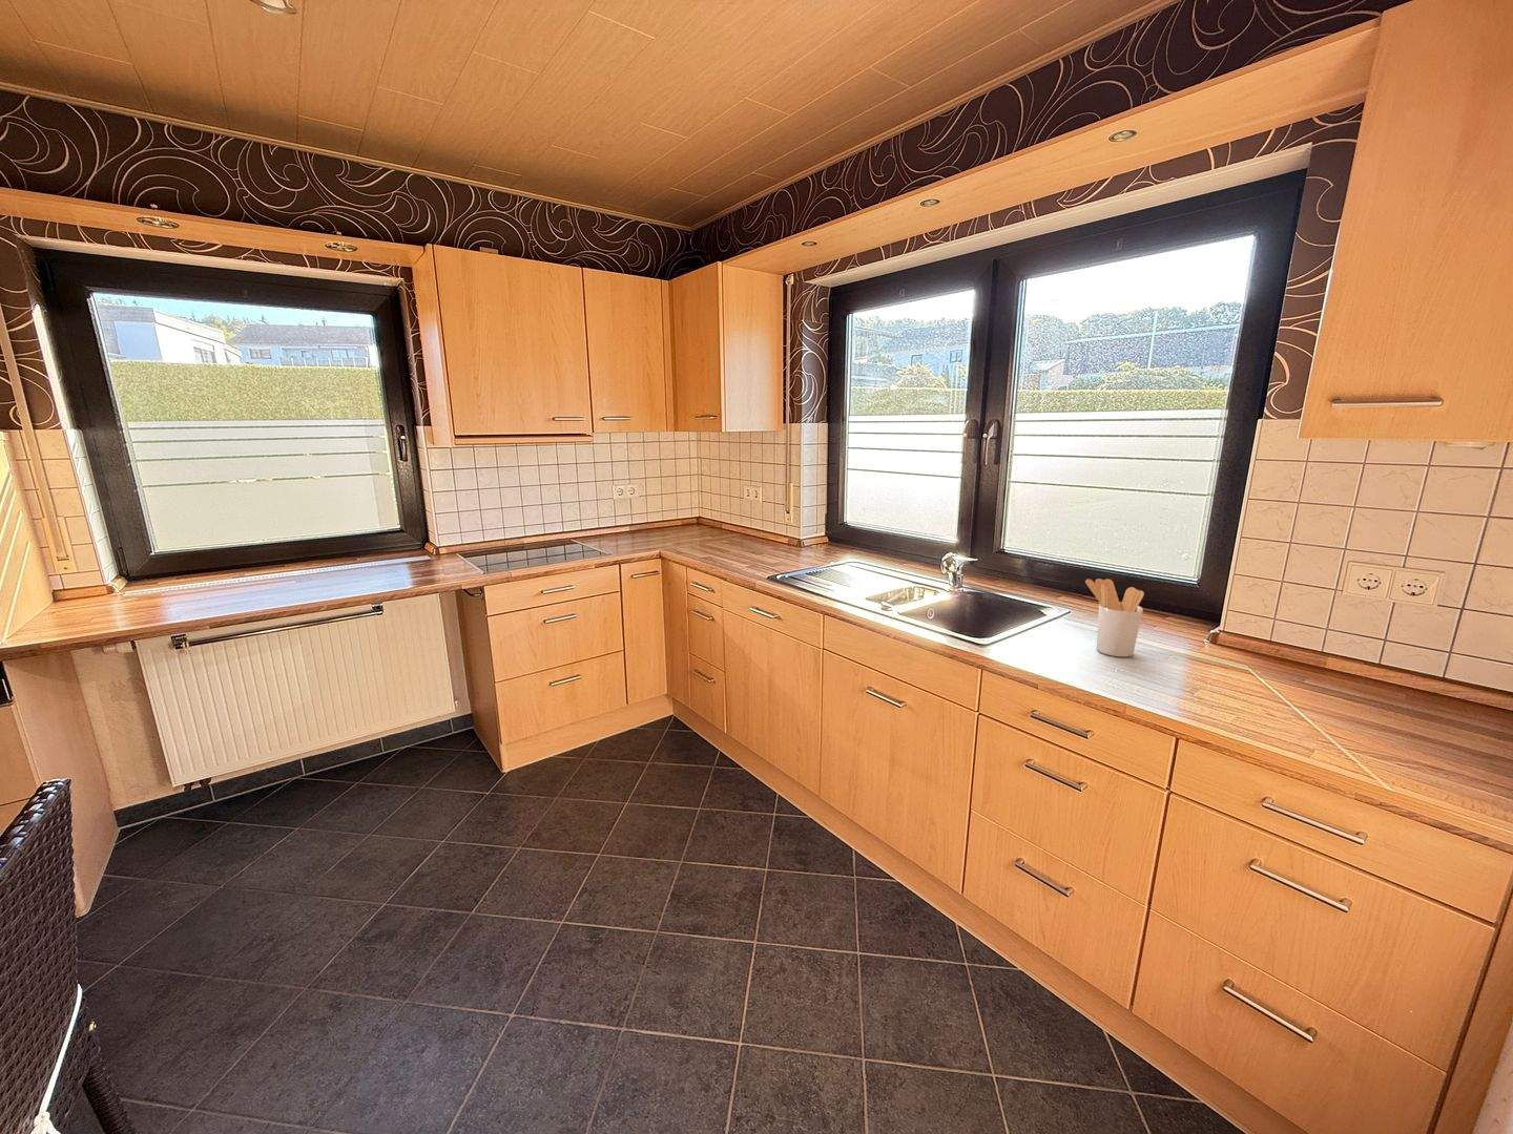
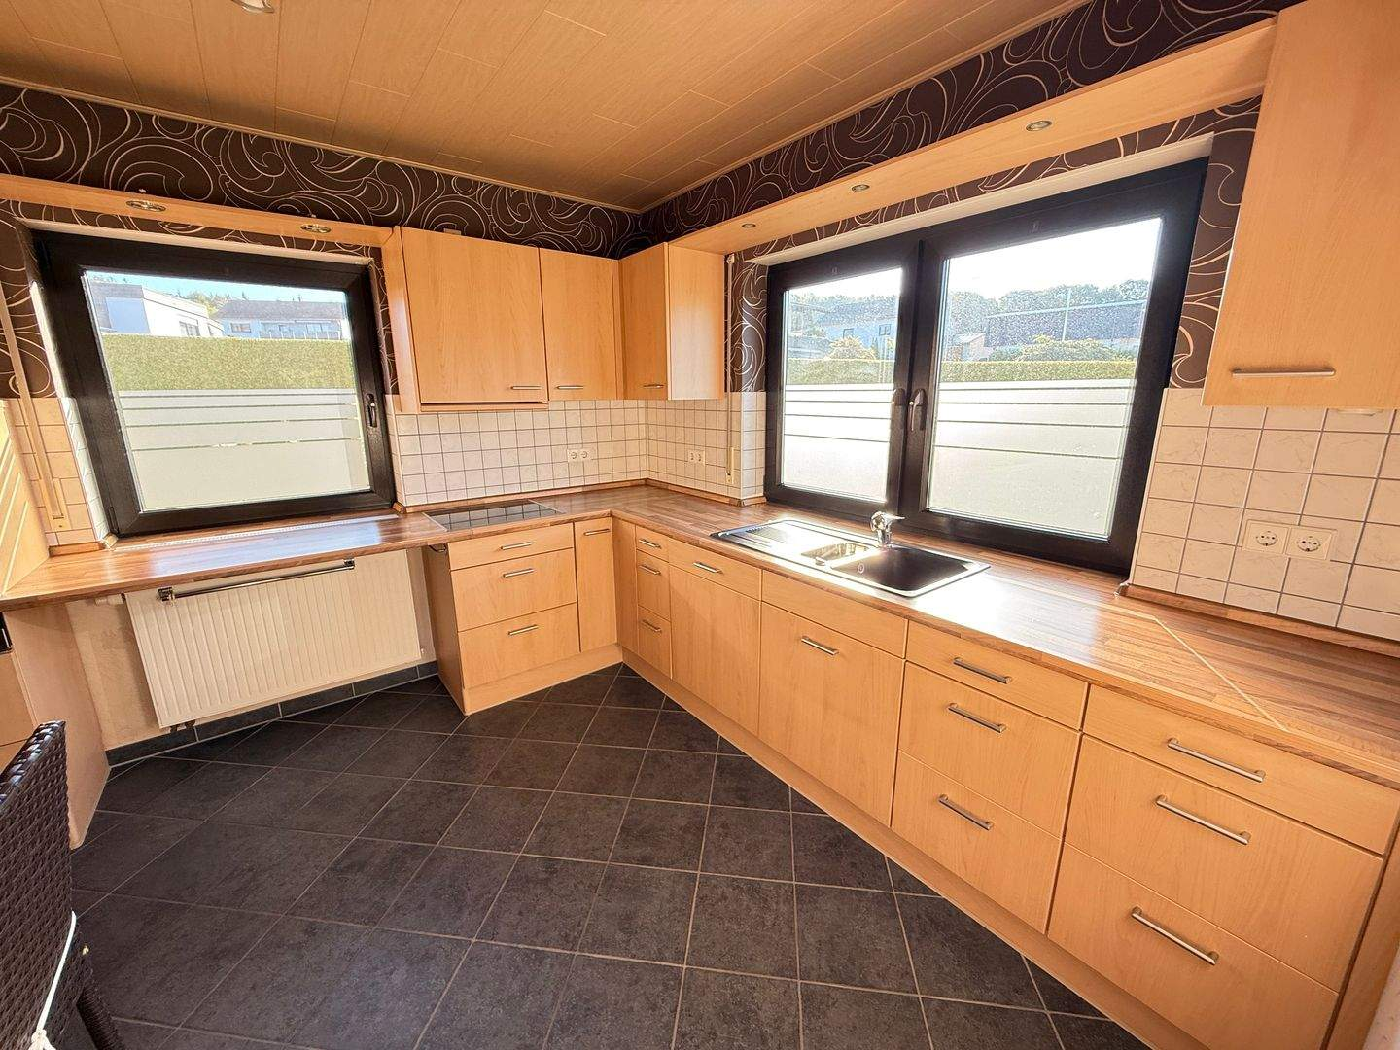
- utensil holder [1084,578,1145,659]
